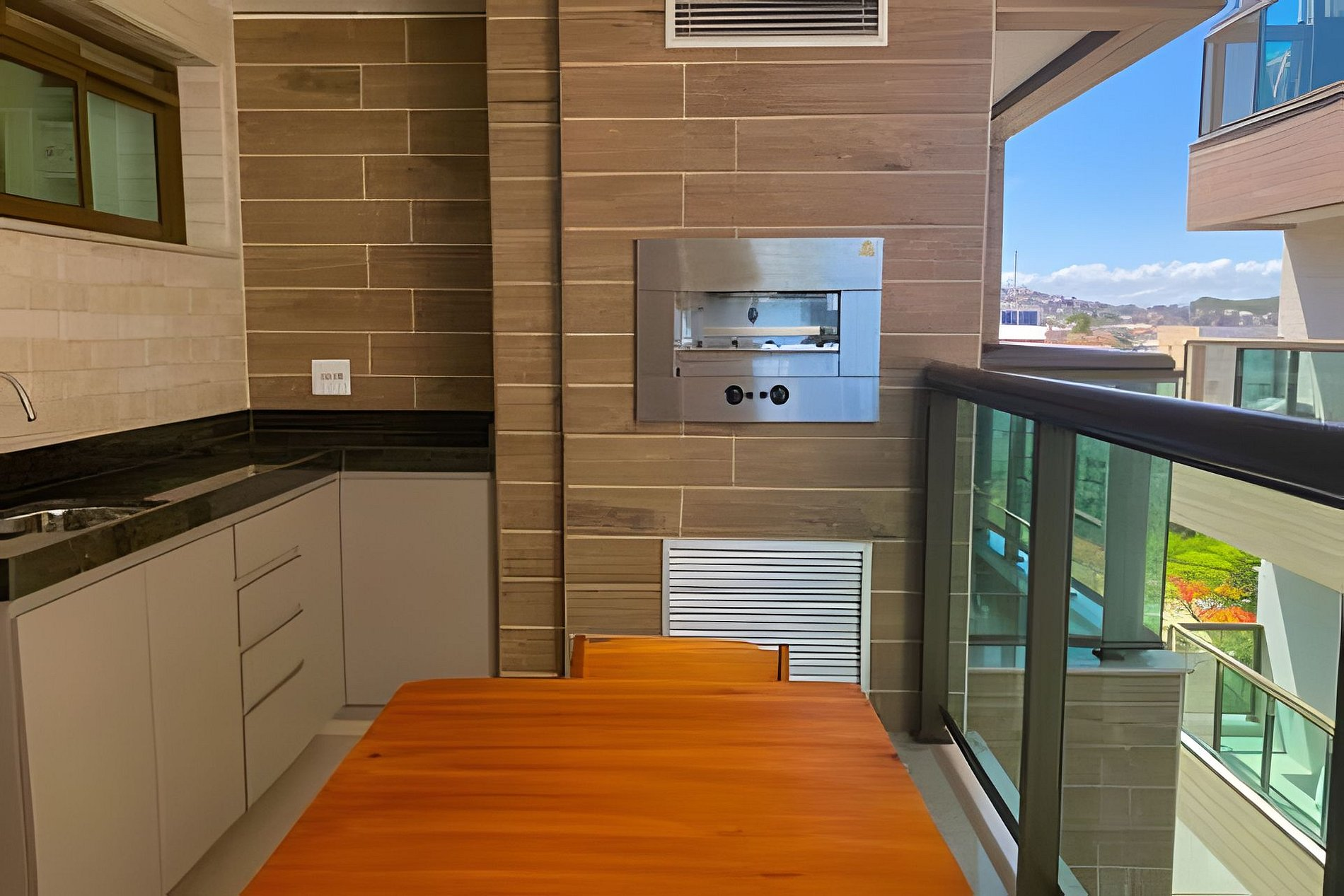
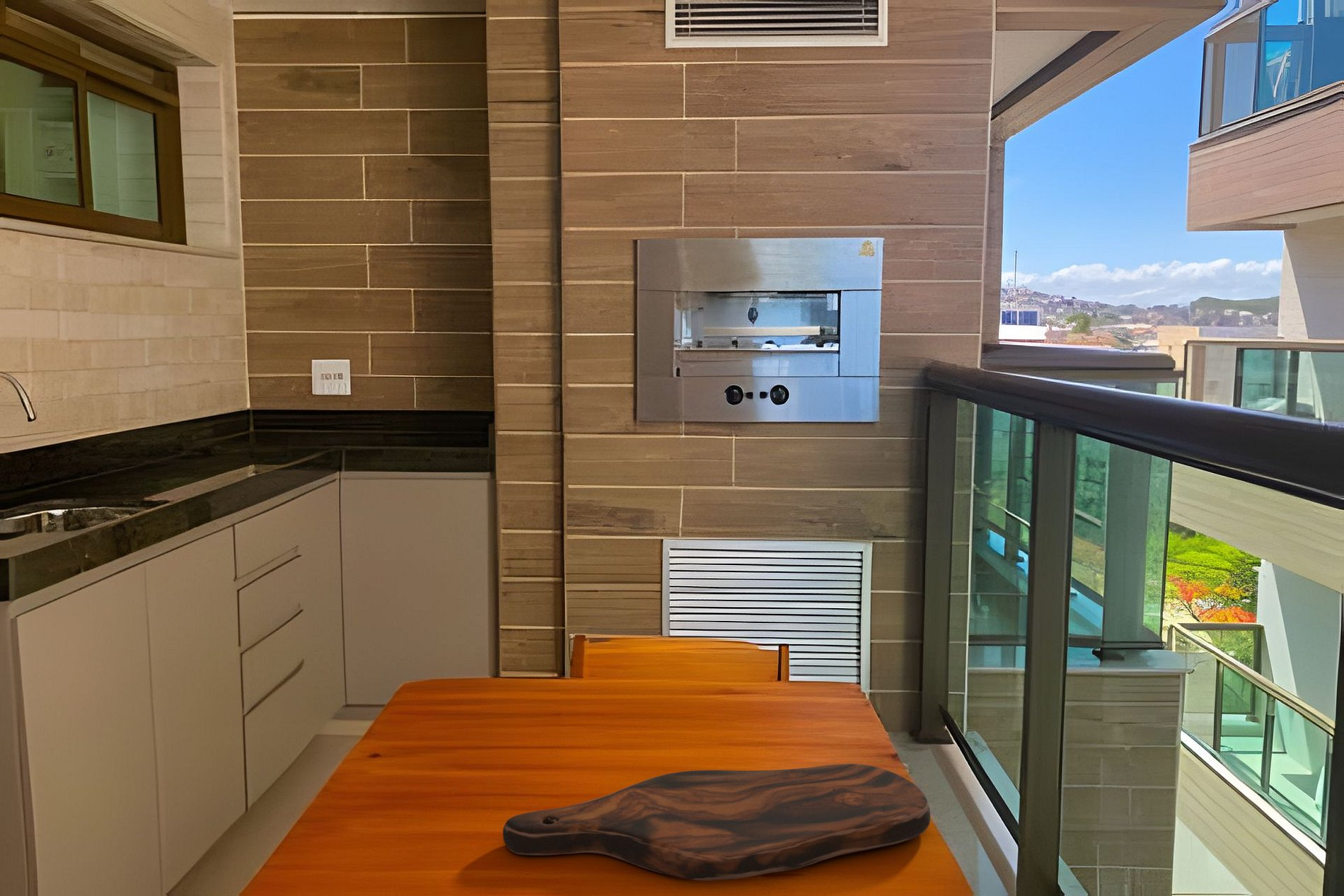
+ cutting board [502,763,931,882]
